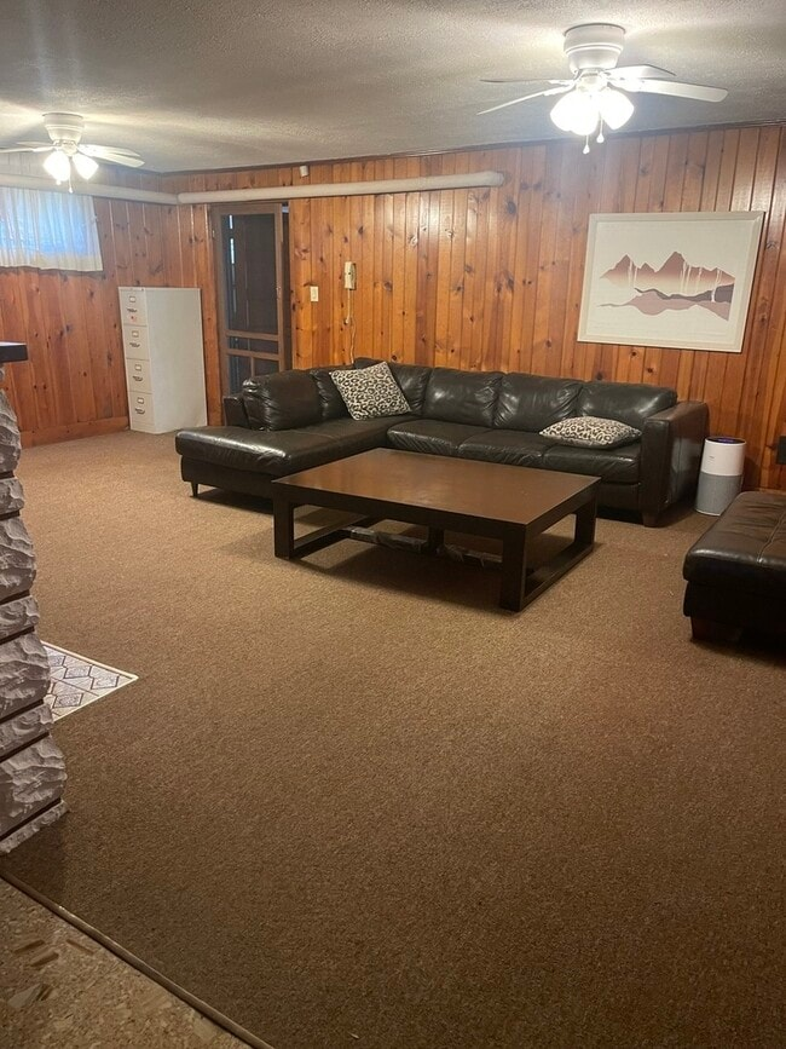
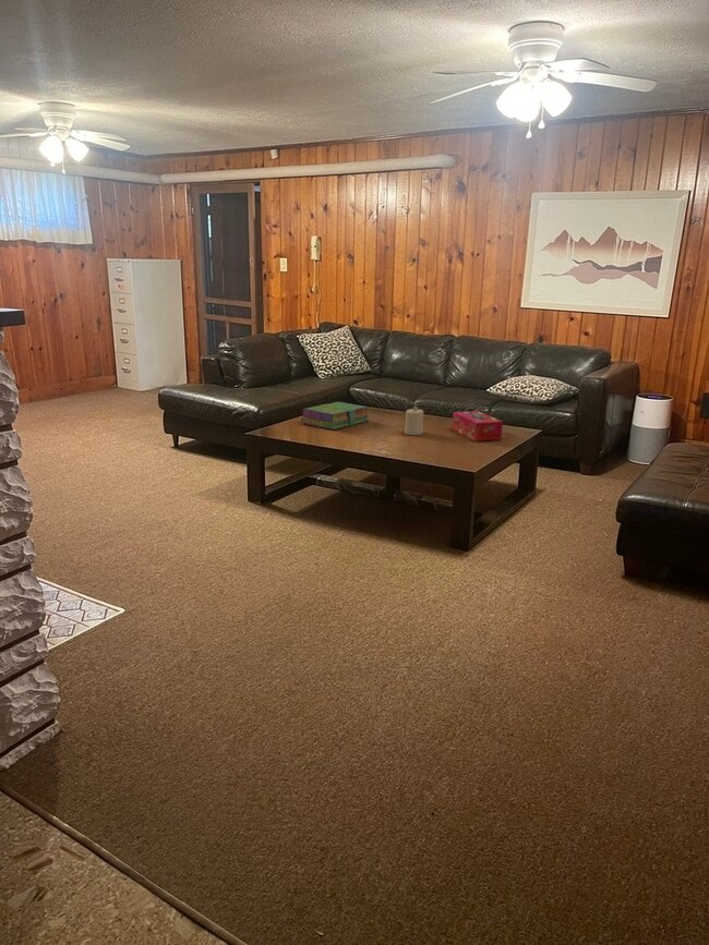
+ candle [404,405,424,436]
+ stack of books [300,401,370,431]
+ tissue box [452,410,504,443]
